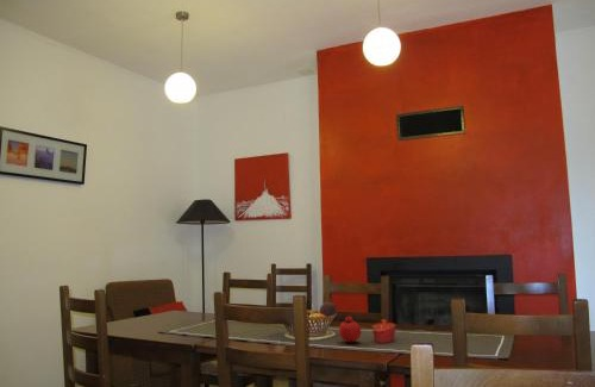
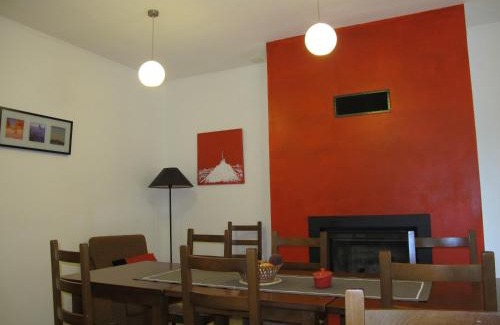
- fruit [338,316,362,343]
